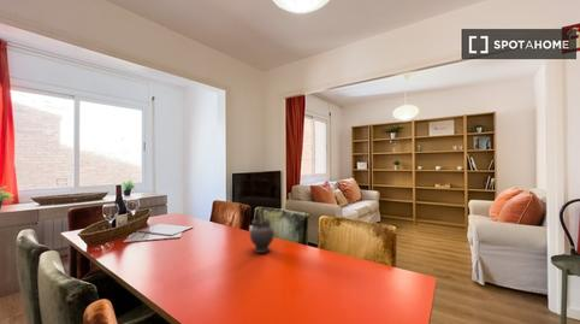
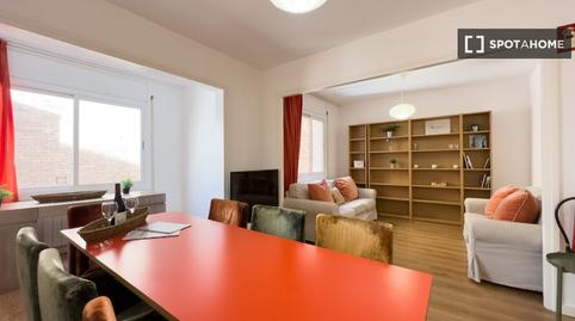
- teapot [249,207,276,254]
